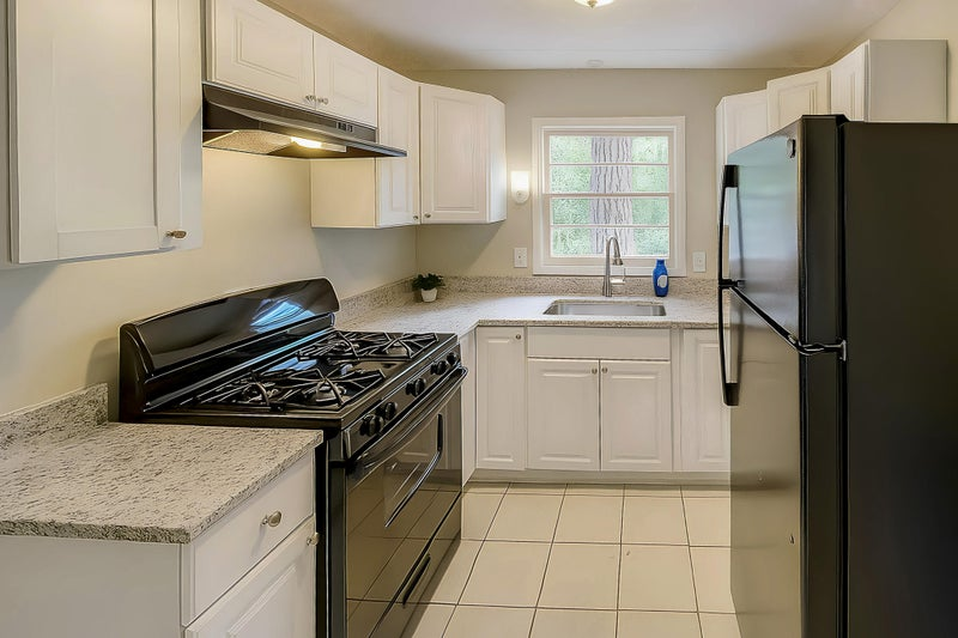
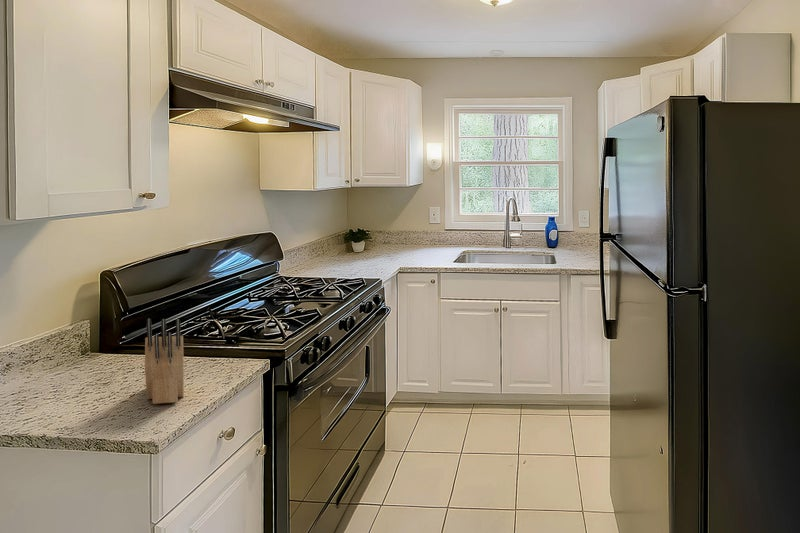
+ knife block [144,318,185,405]
